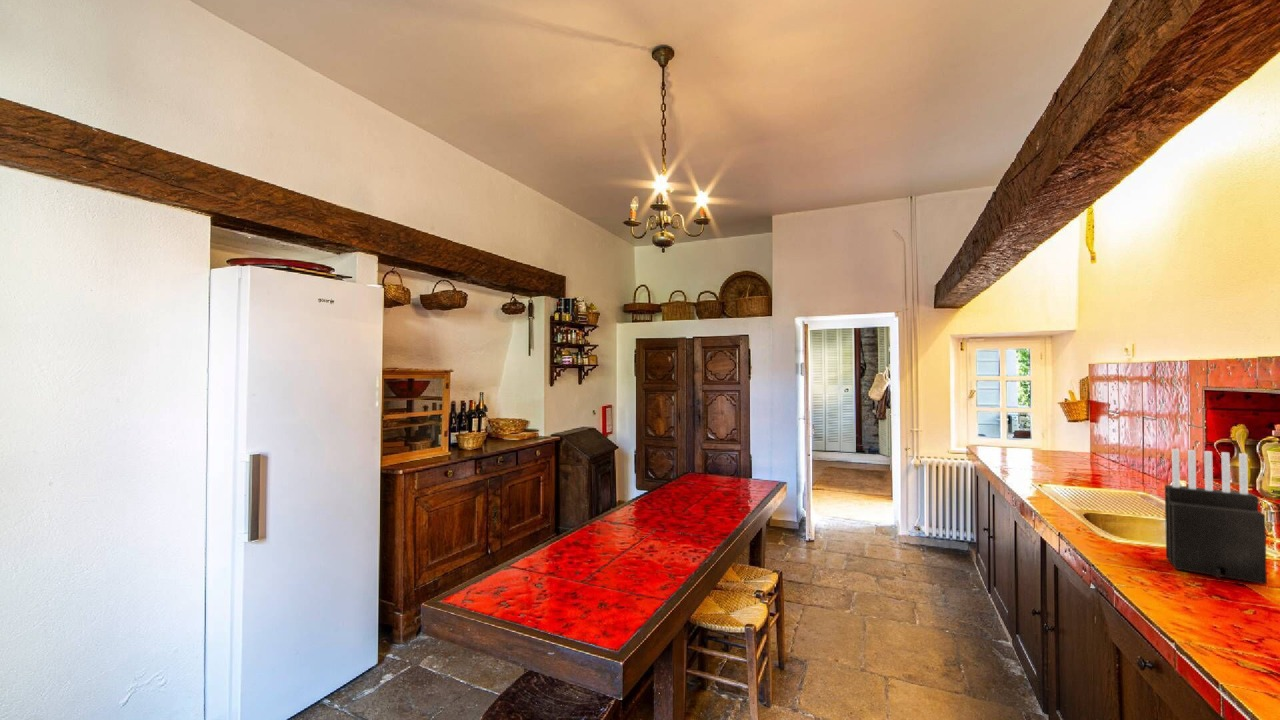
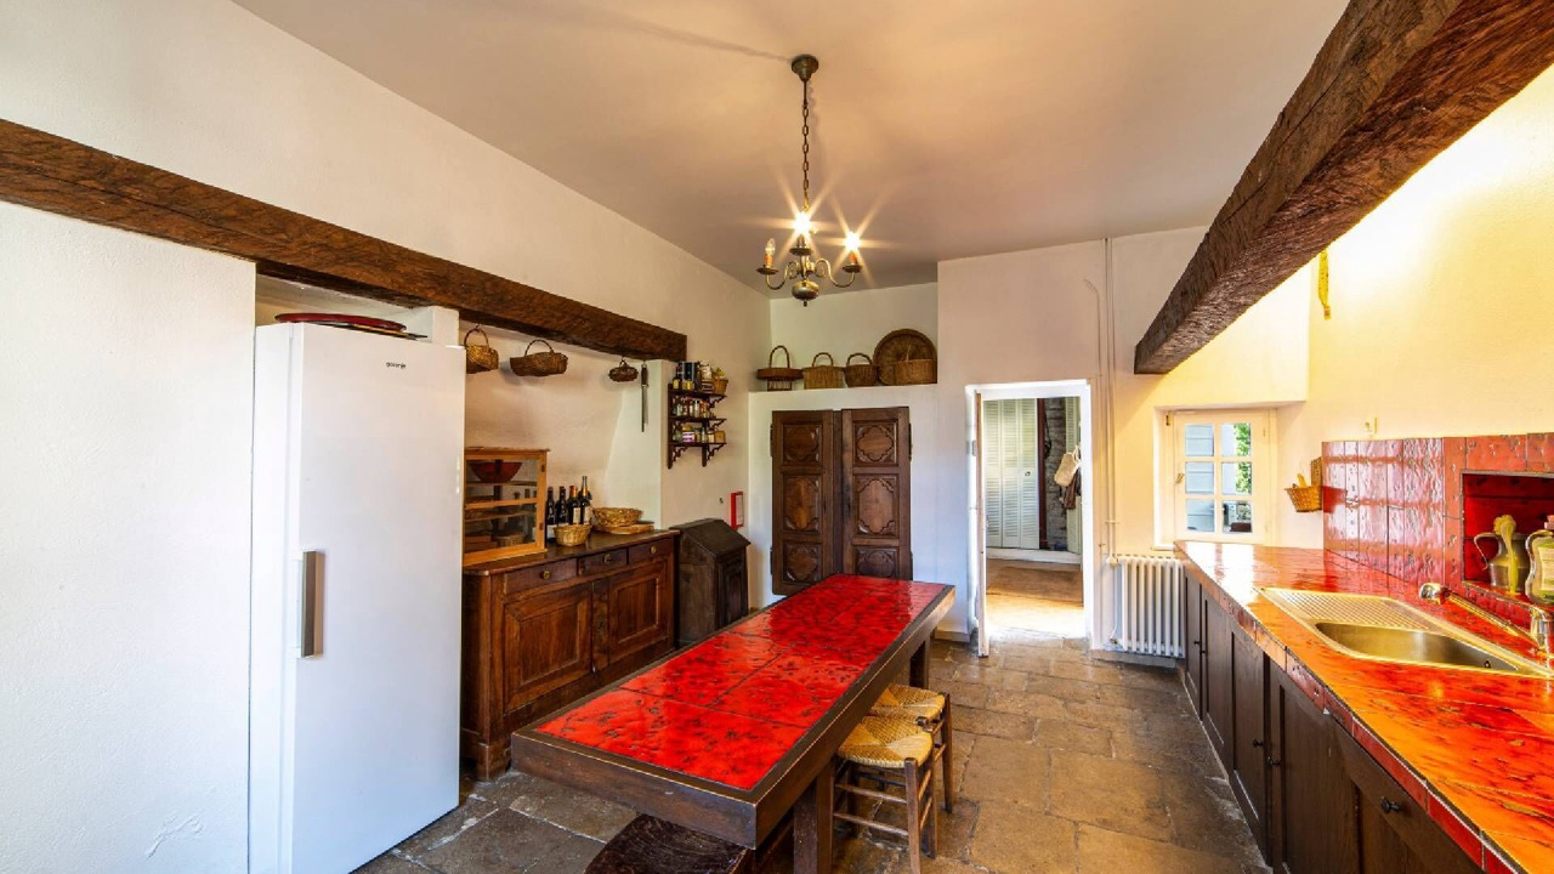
- knife block [1164,448,1268,586]
